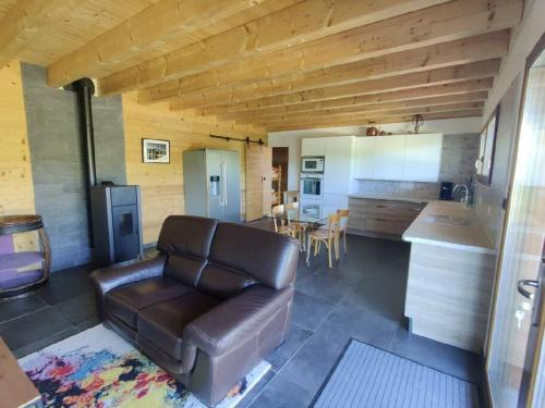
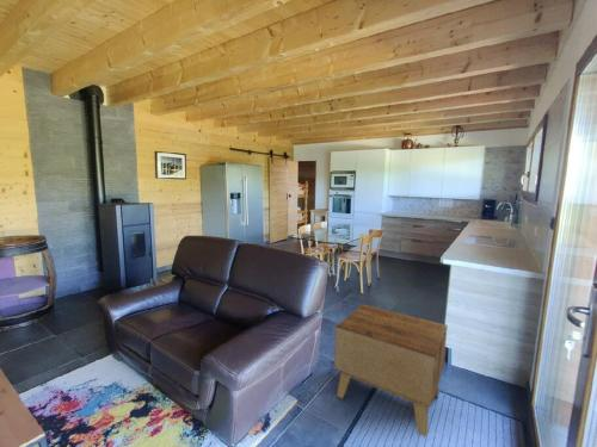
+ side table [333,303,449,437]
